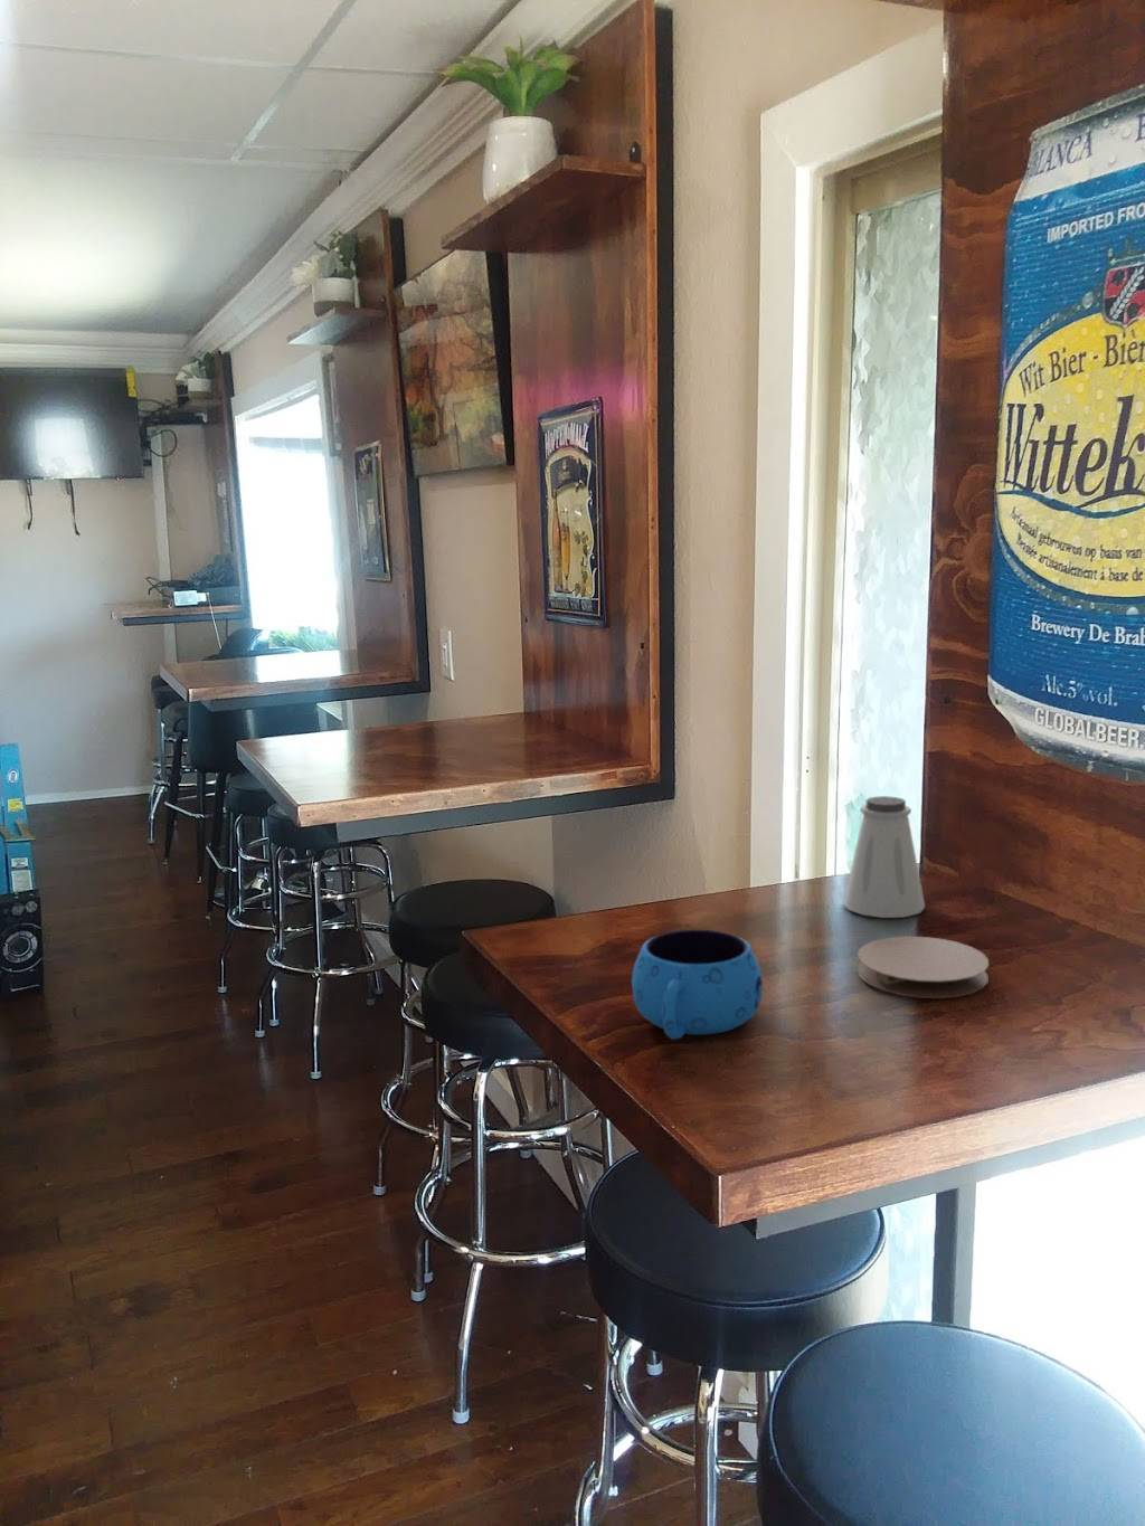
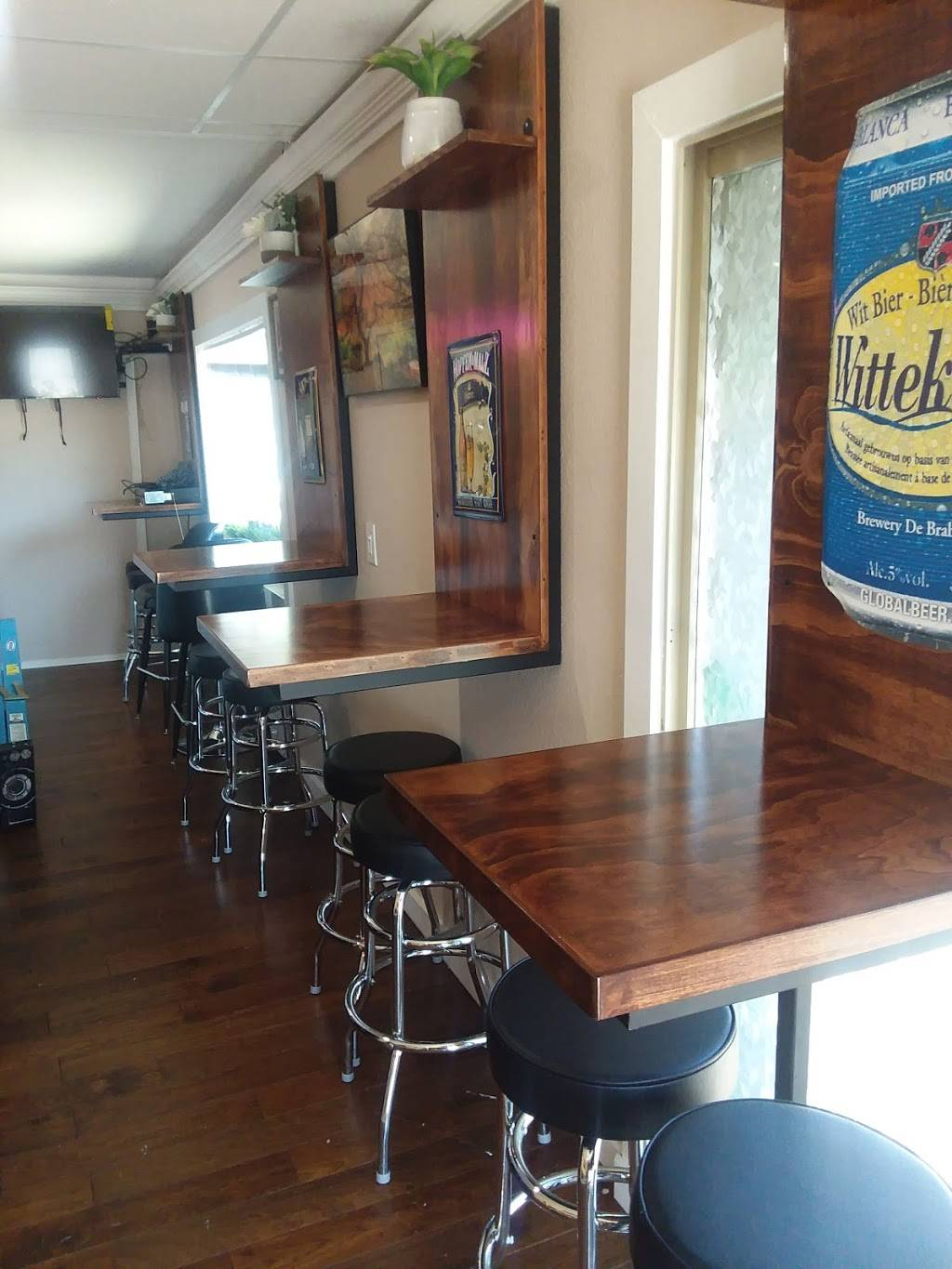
- saltshaker [842,795,926,919]
- coaster [856,936,990,999]
- mug [630,930,764,1041]
